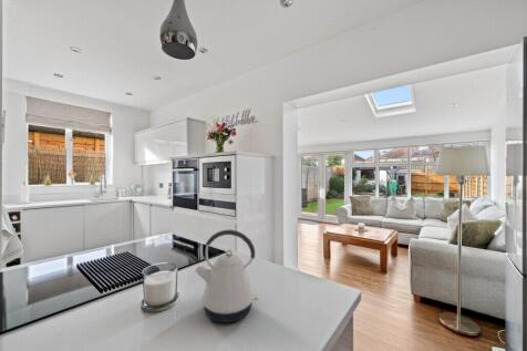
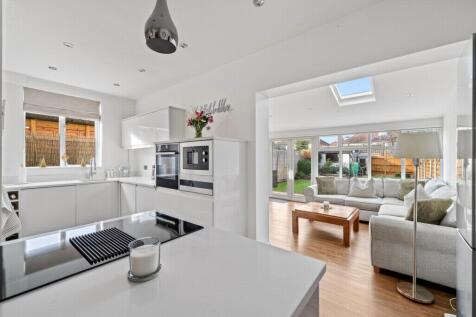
- kettle [194,229,259,323]
